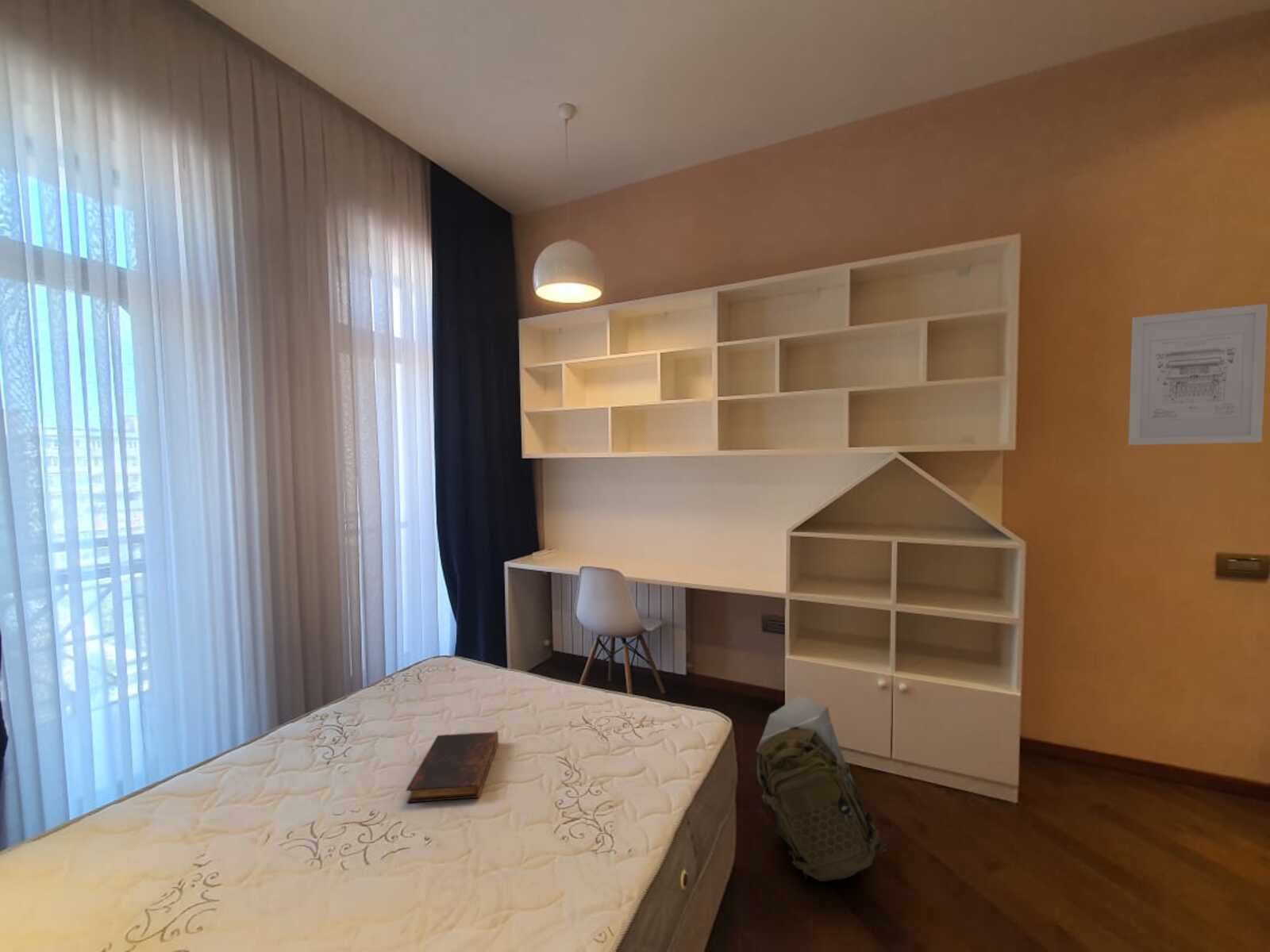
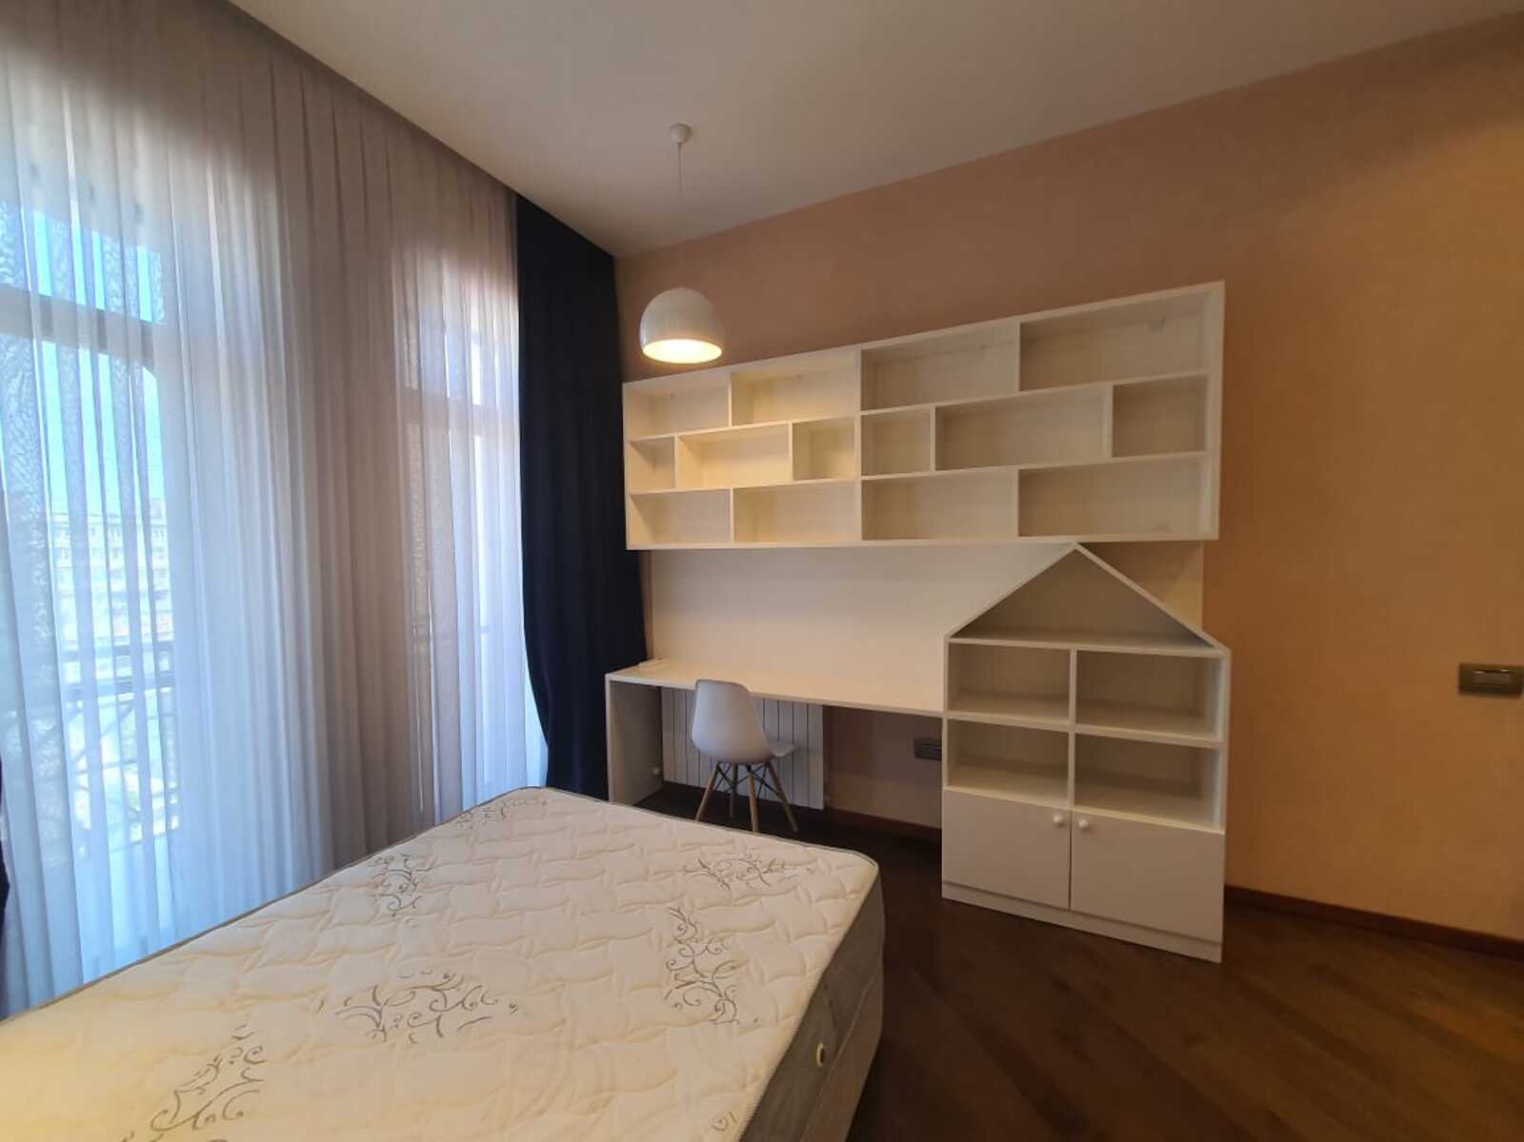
- backpack [756,694,888,882]
- wall art [1128,303,1268,446]
- book [406,731,499,804]
